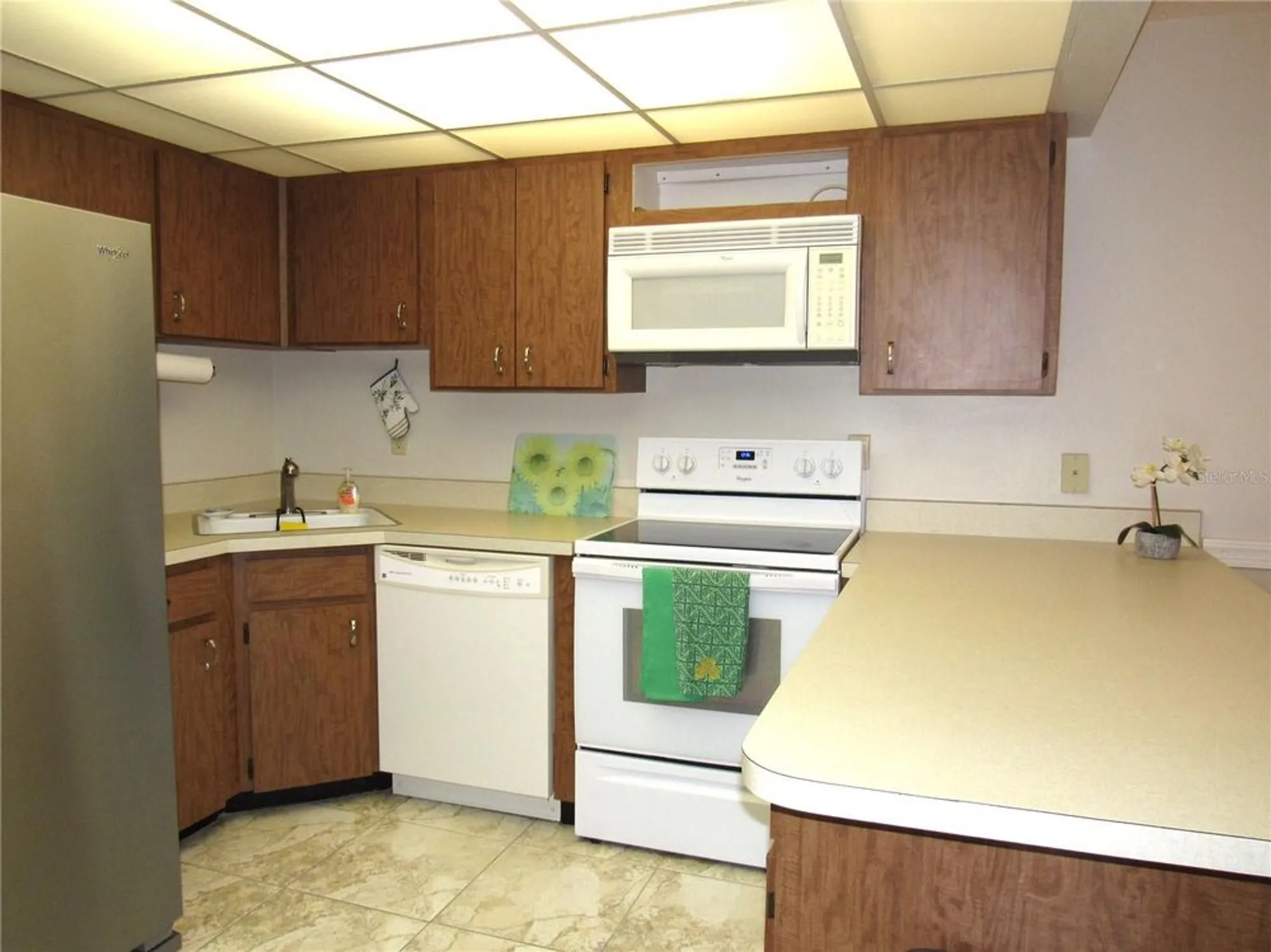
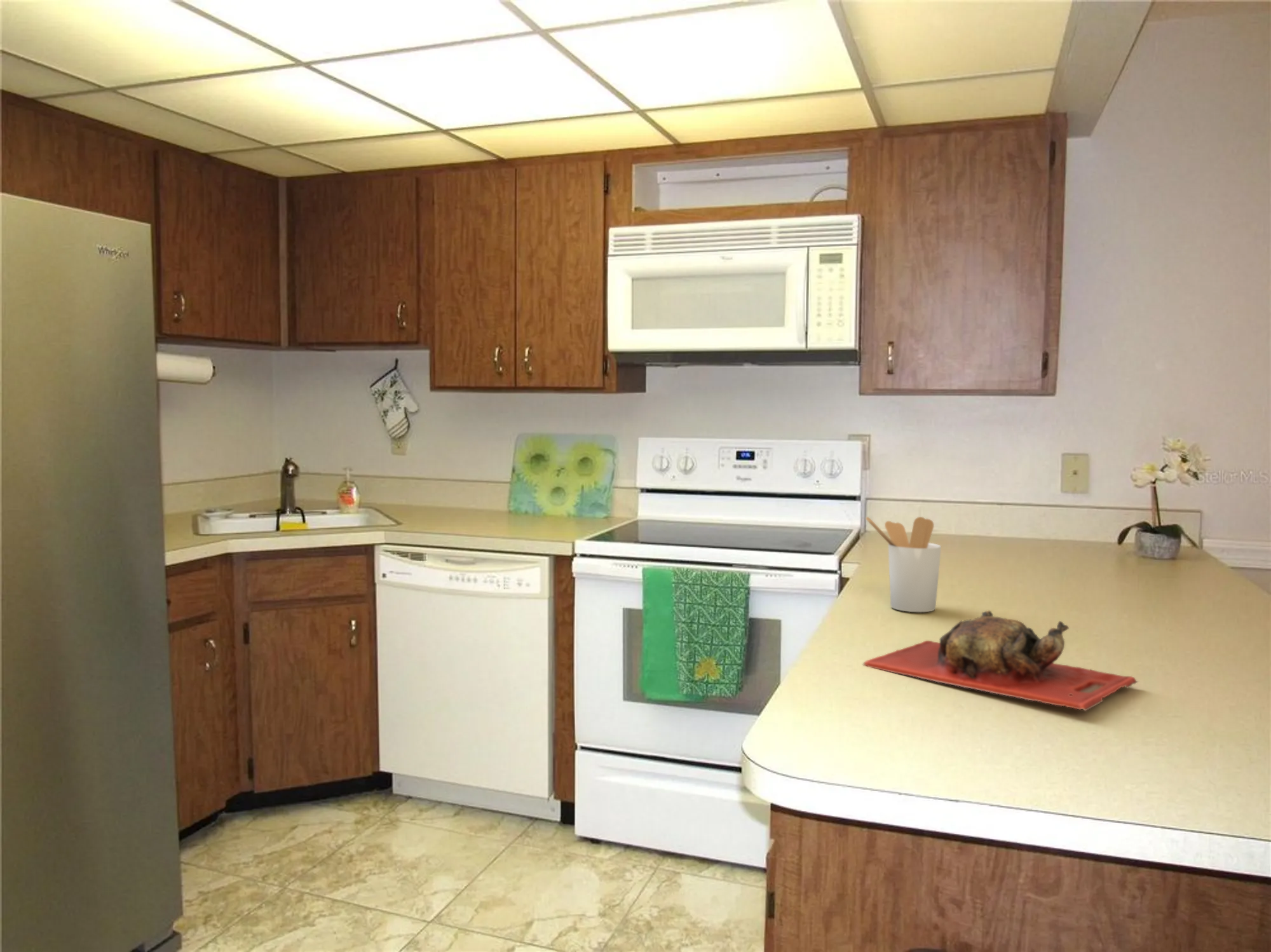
+ utensil holder [865,516,942,613]
+ cutting board [862,610,1139,712]
